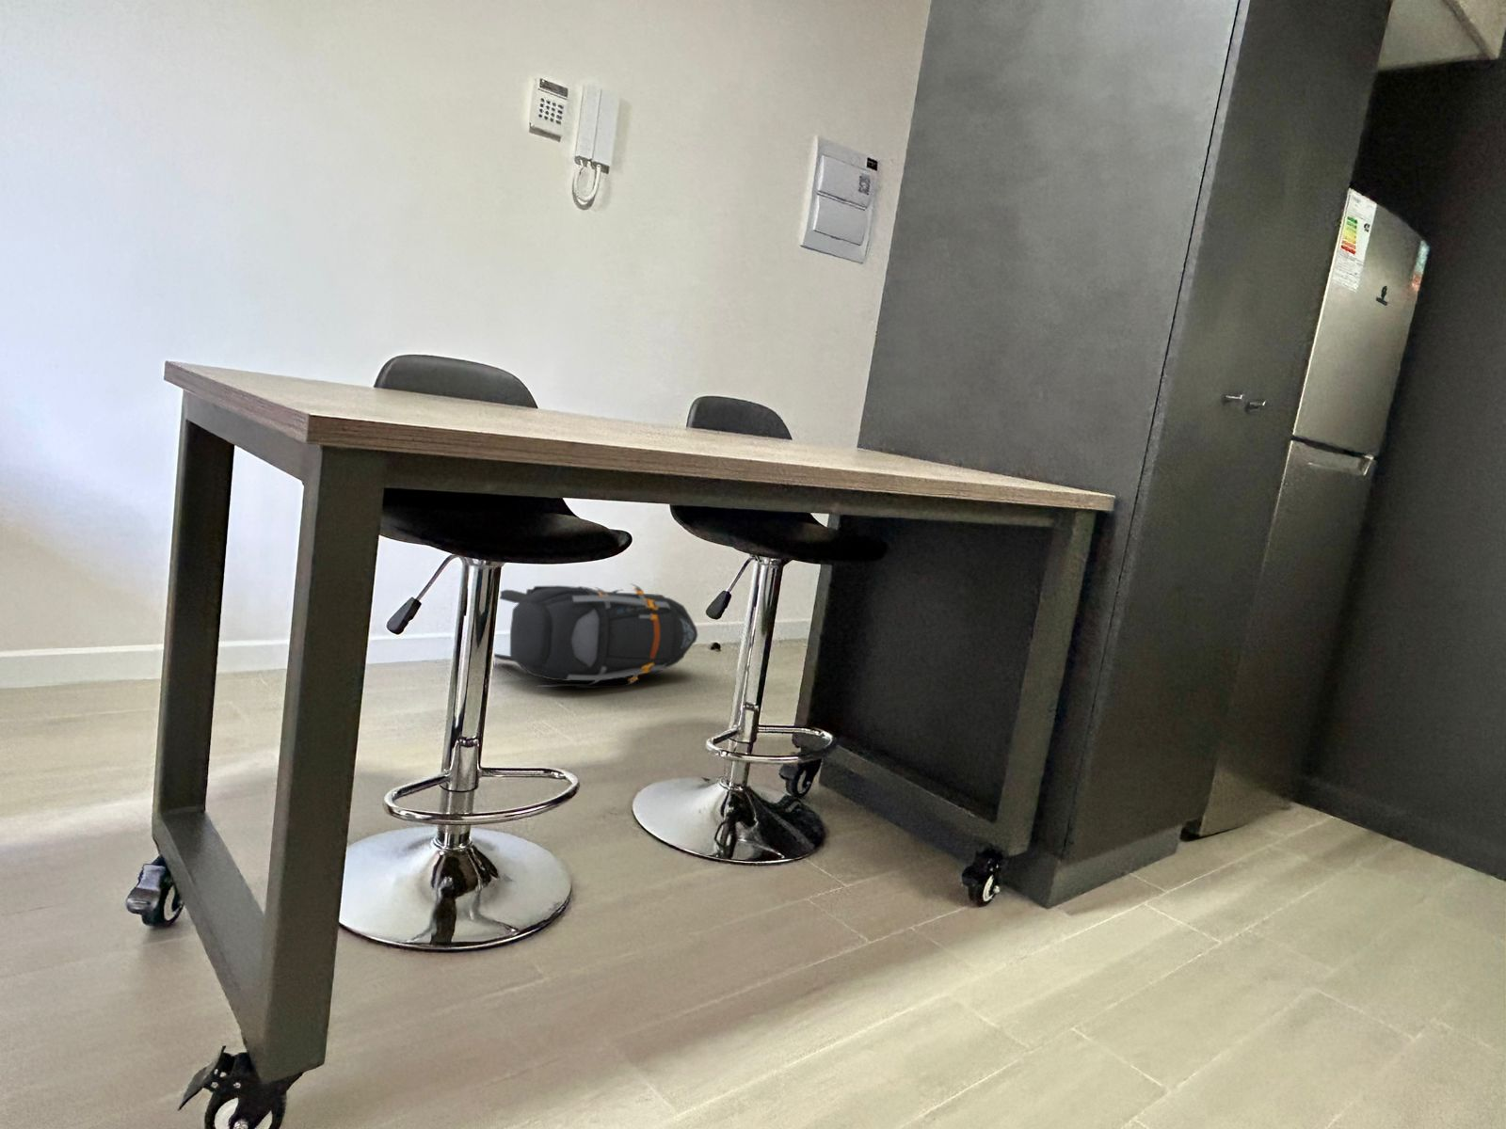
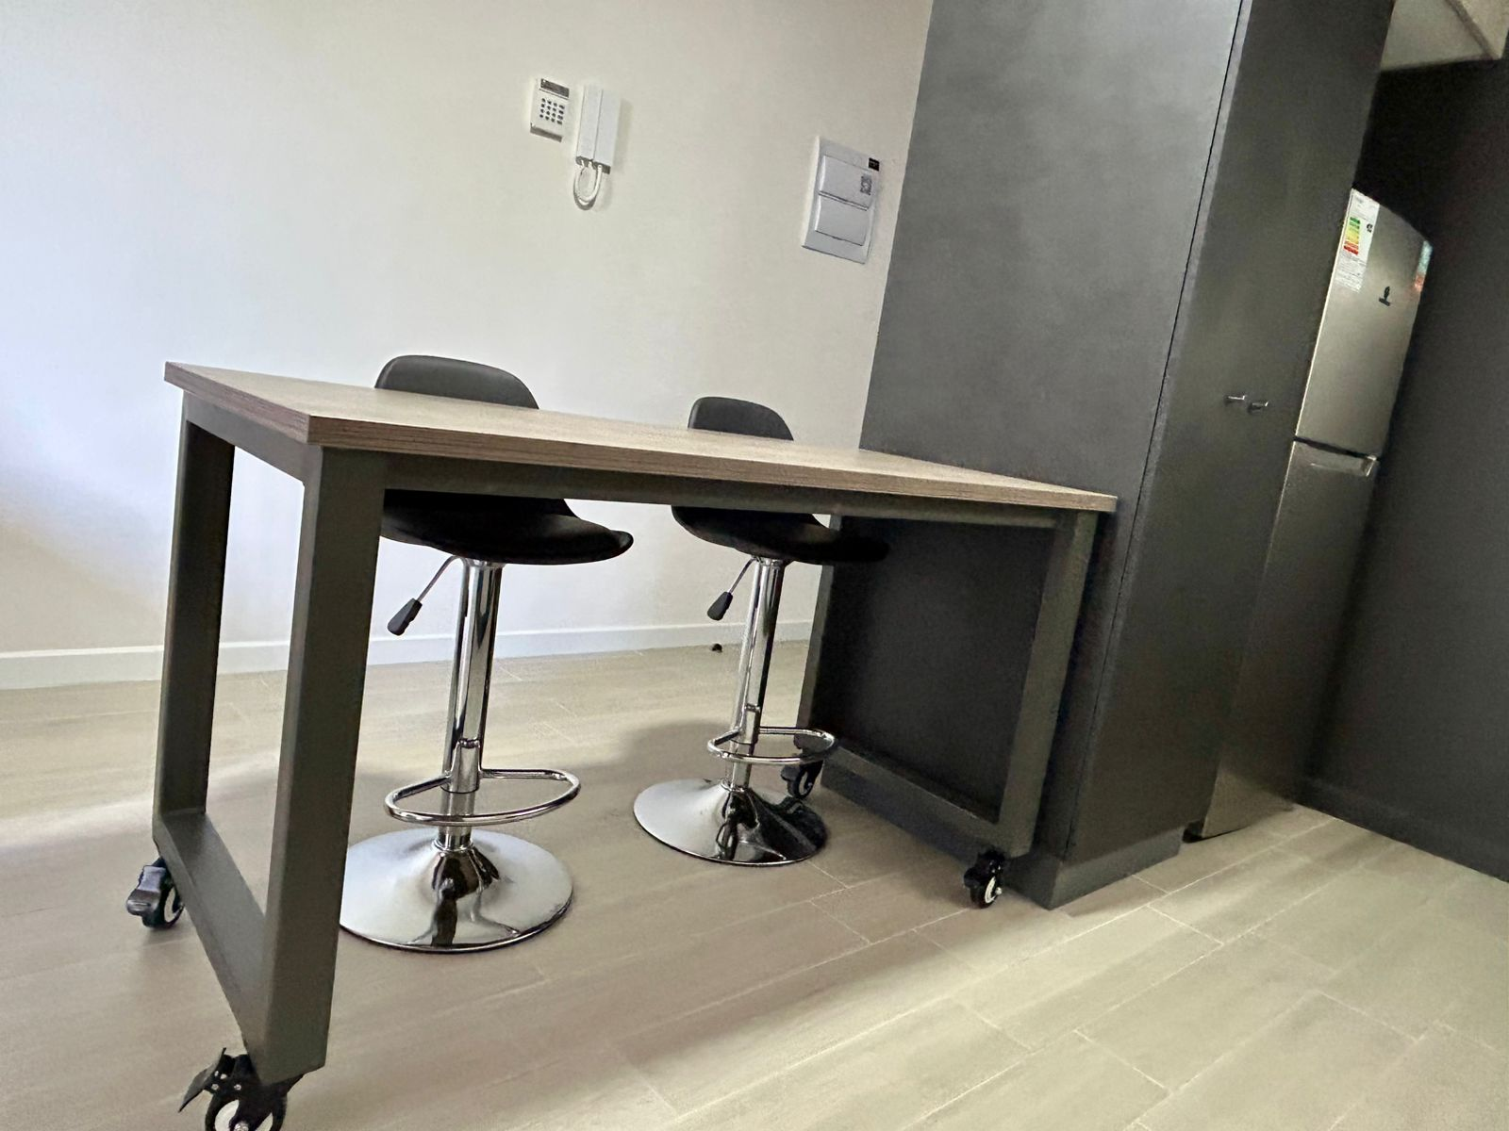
- backpack [493,580,698,689]
